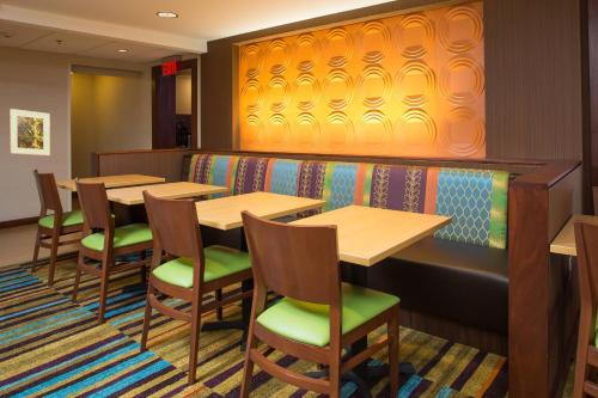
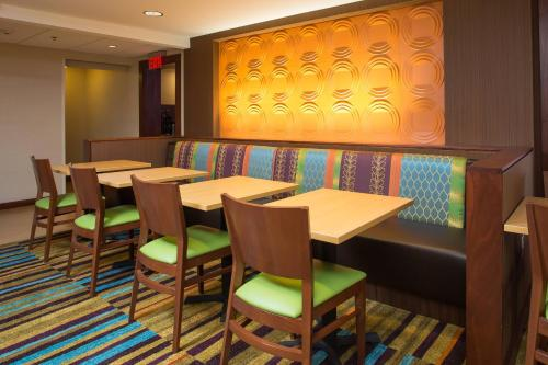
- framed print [8,108,51,157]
